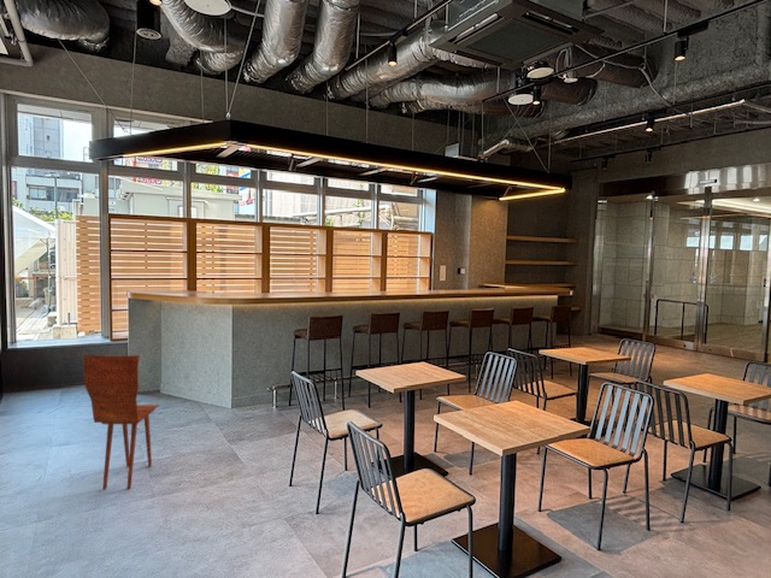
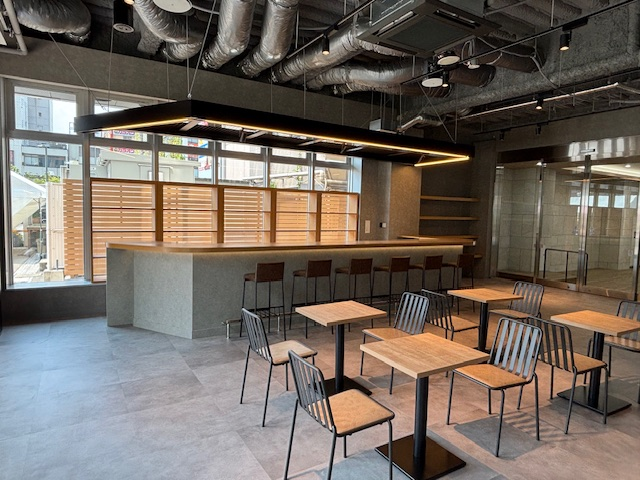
- dining chair [82,354,160,490]
